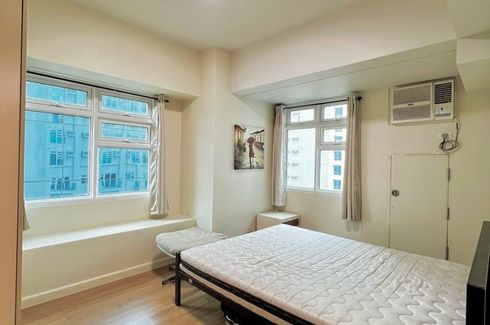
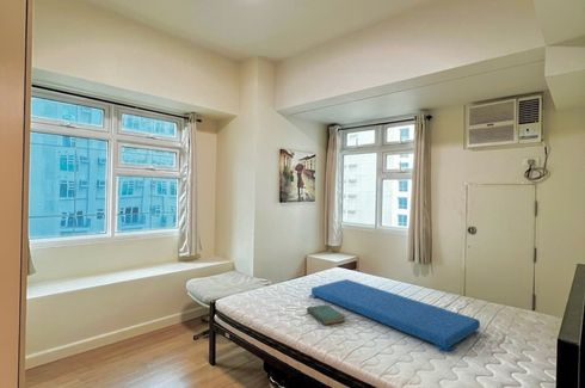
+ book [306,303,346,326]
+ seat cushion [308,278,481,353]
